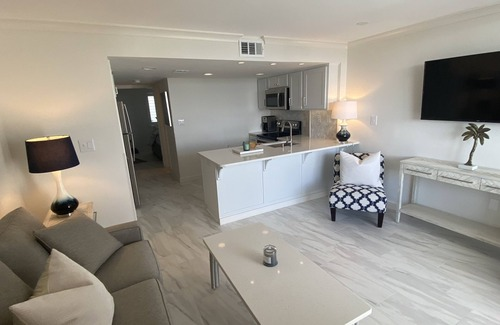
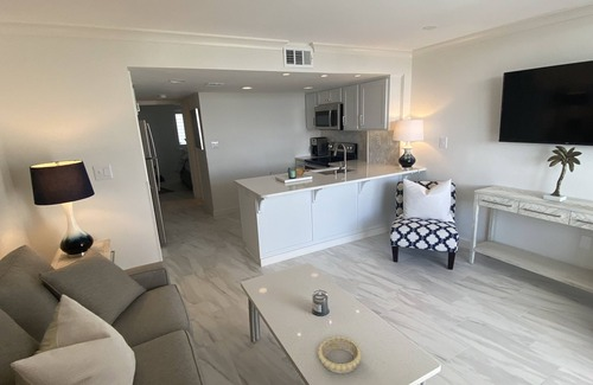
+ decorative bowl [317,335,363,374]
